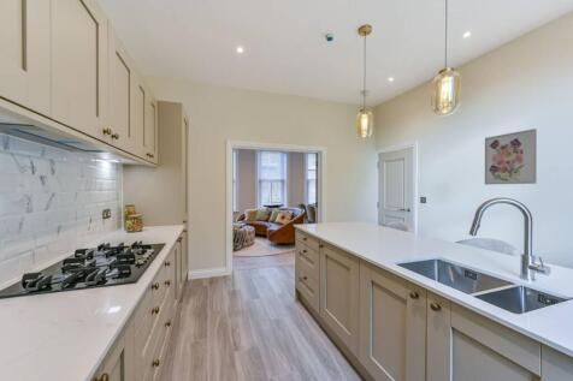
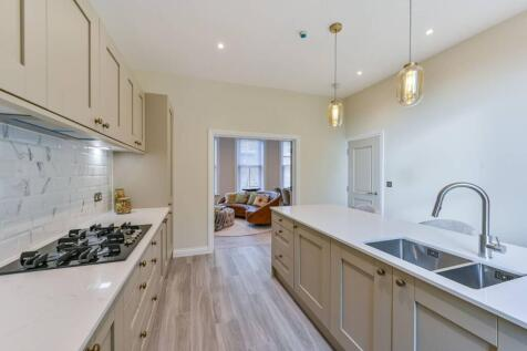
- wall art [484,127,538,186]
